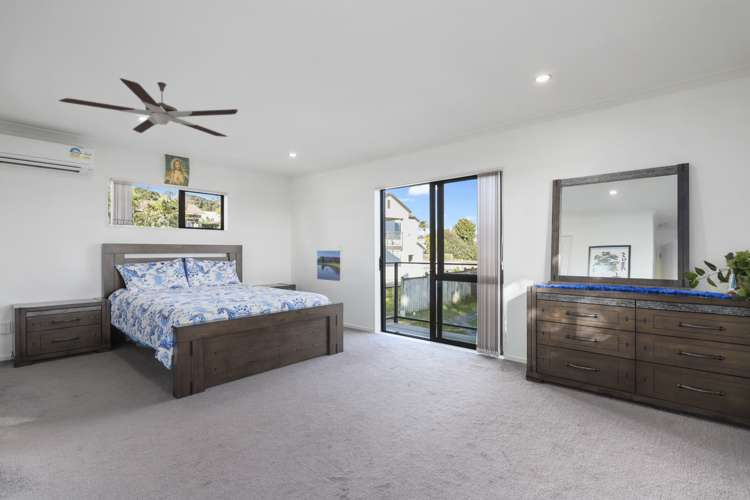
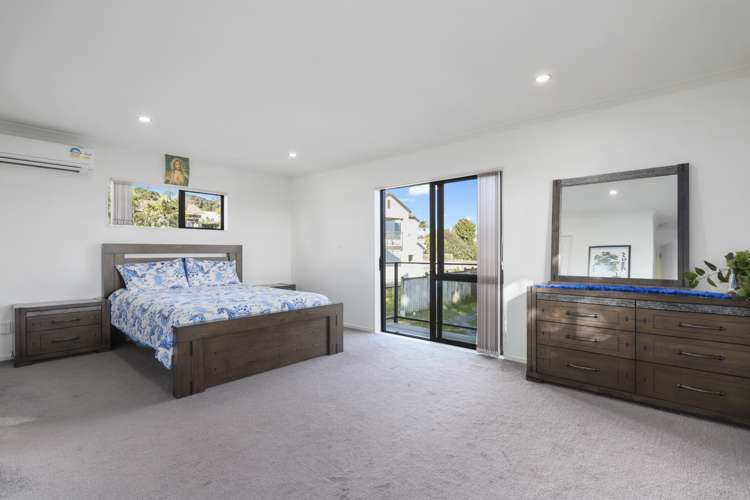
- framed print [316,250,343,282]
- ceiling fan [57,77,239,138]
